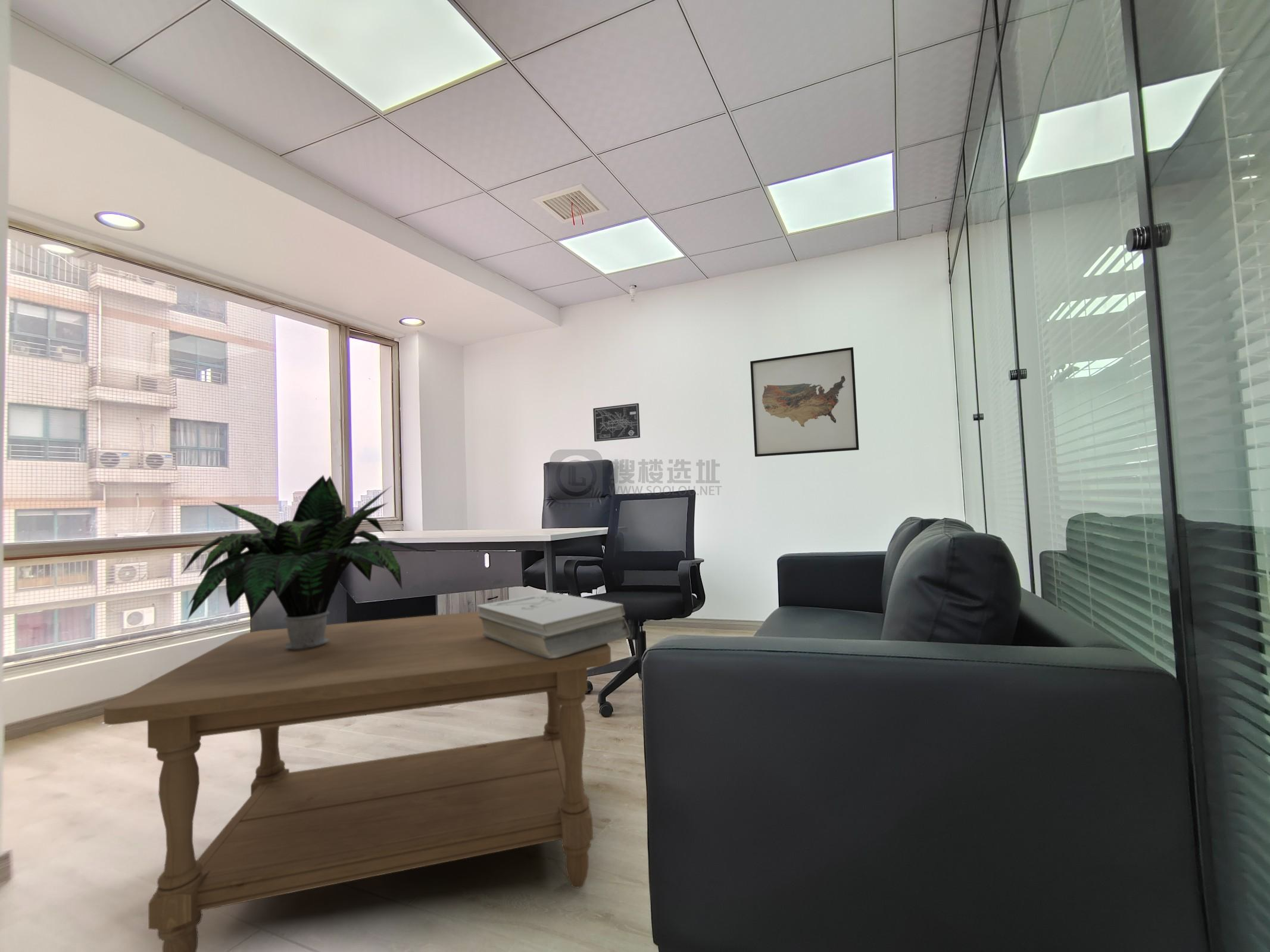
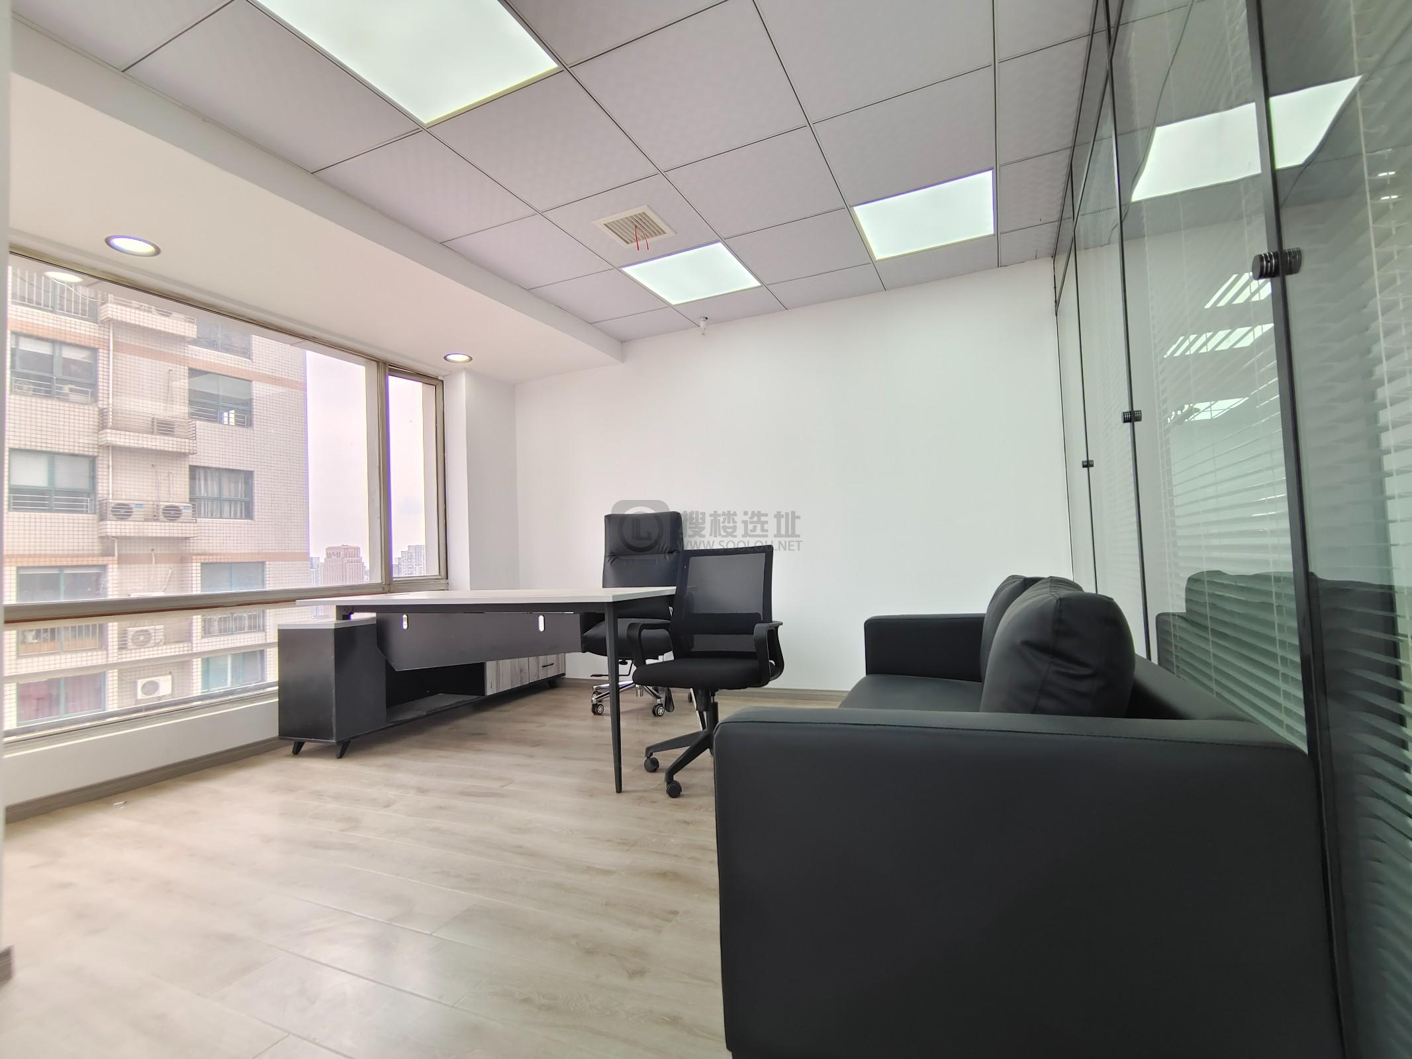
- coffee table [103,611,611,952]
- books [476,592,631,658]
- wall art [750,347,860,457]
- wall art [592,402,641,442]
- potted plant [180,475,426,650]
